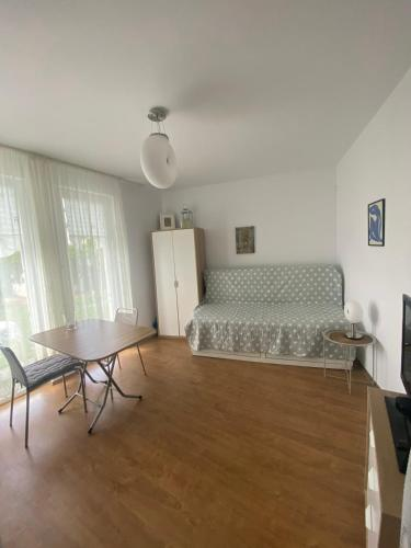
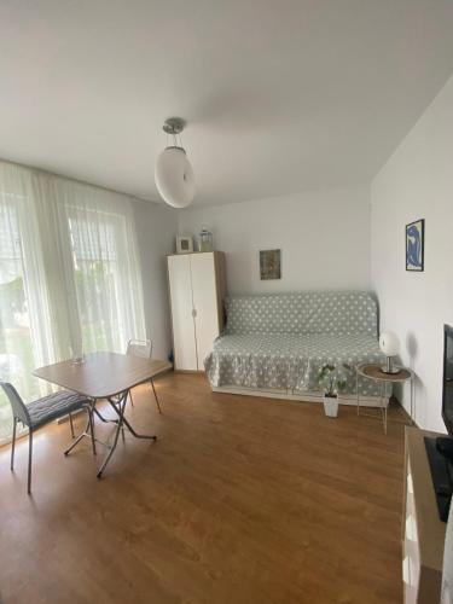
+ house plant [315,362,353,418]
